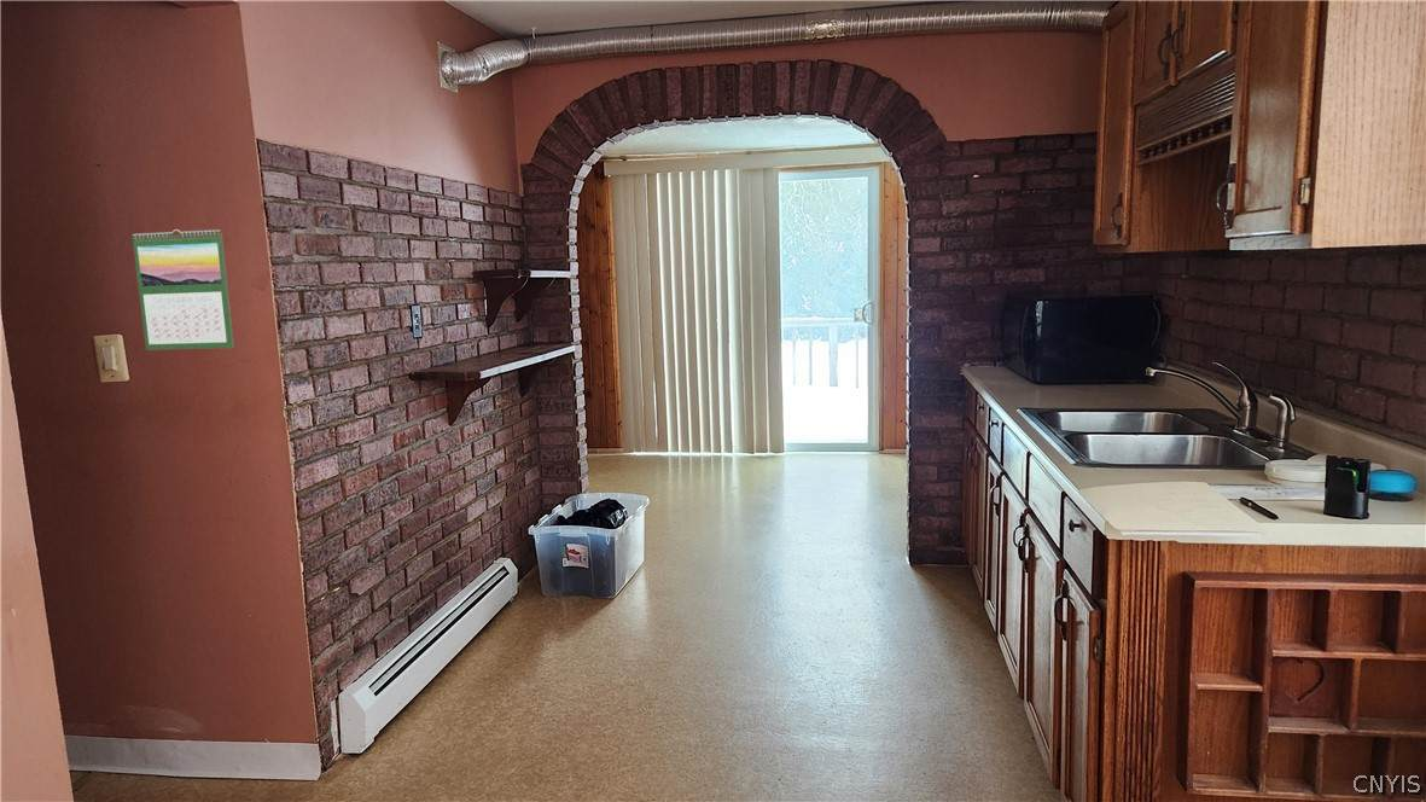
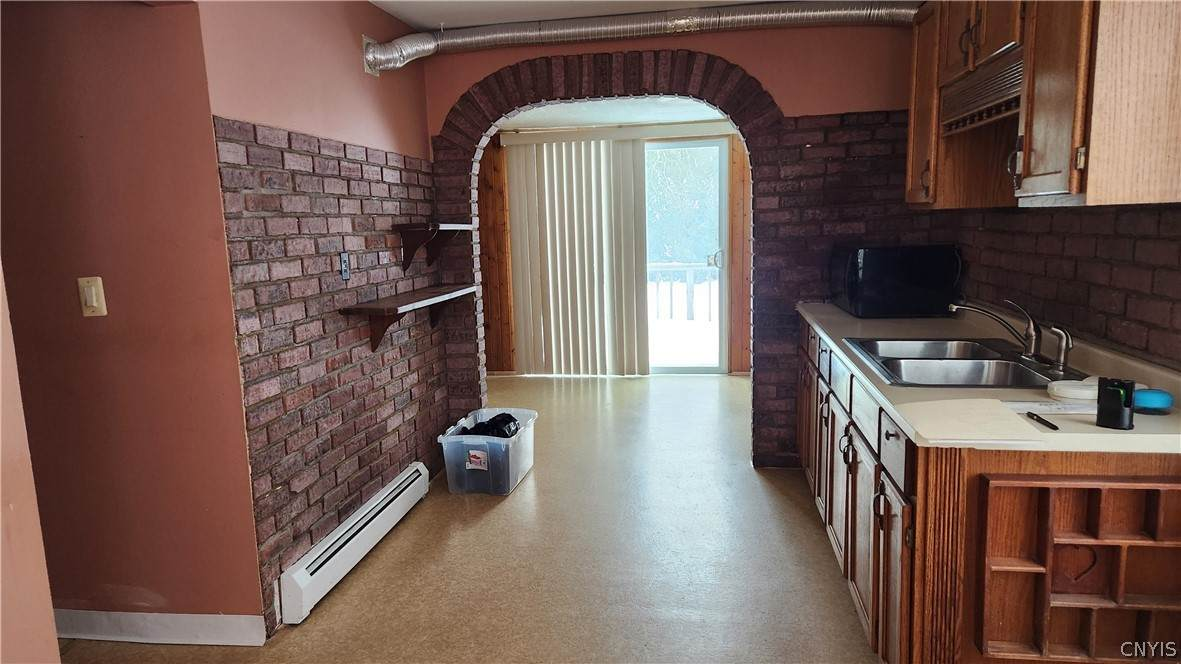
- calendar [132,228,235,351]
